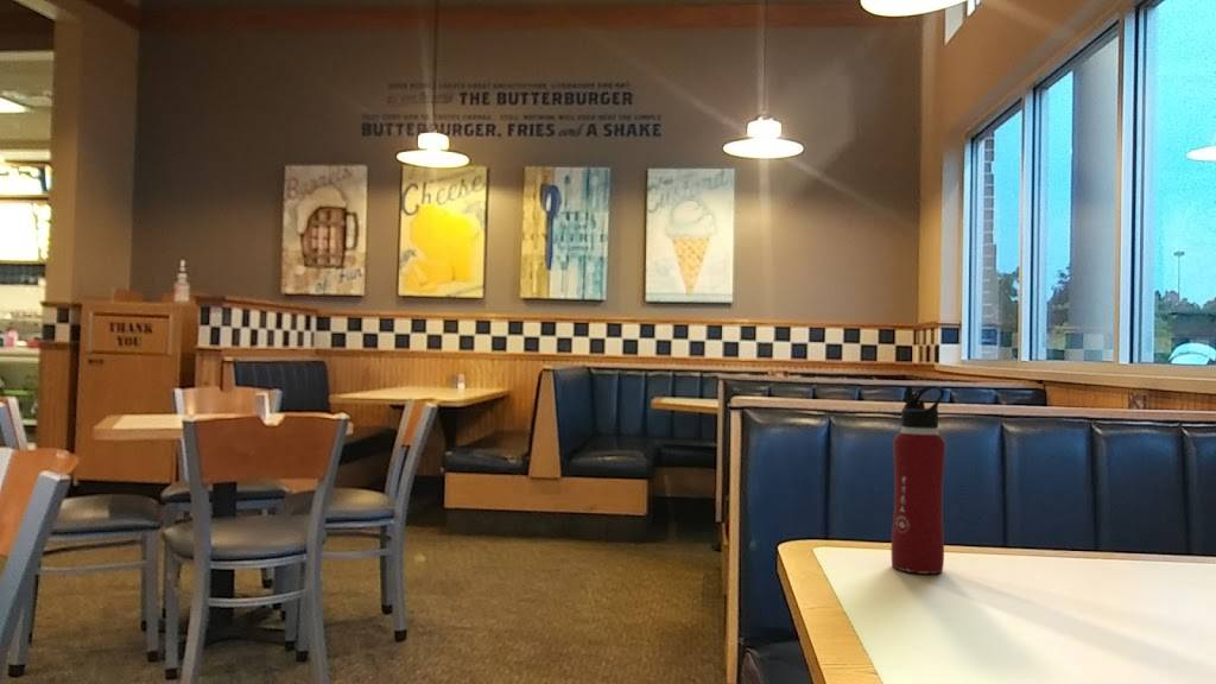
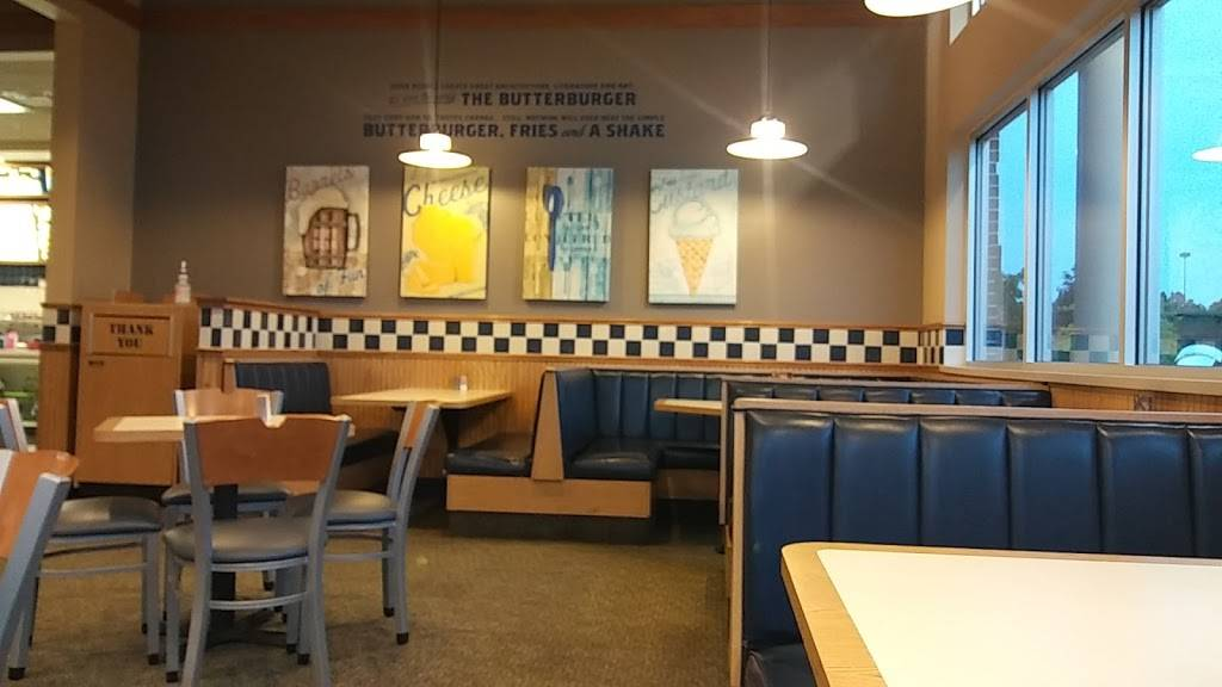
- water bottle [891,385,946,575]
